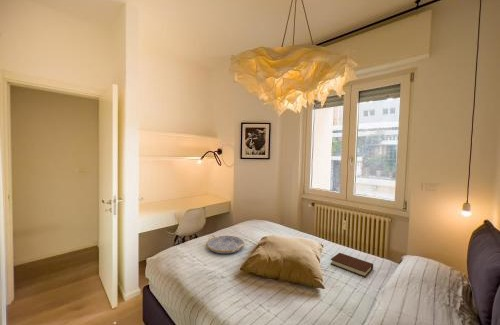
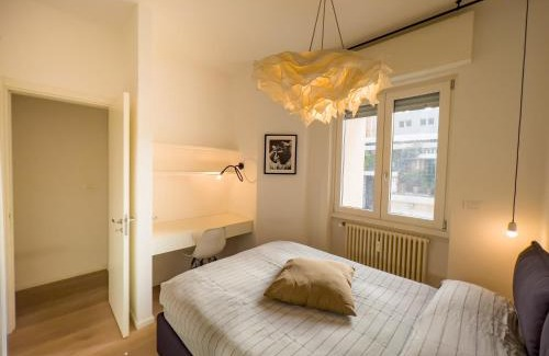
- book [330,252,374,279]
- serving tray [205,234,245,254]
